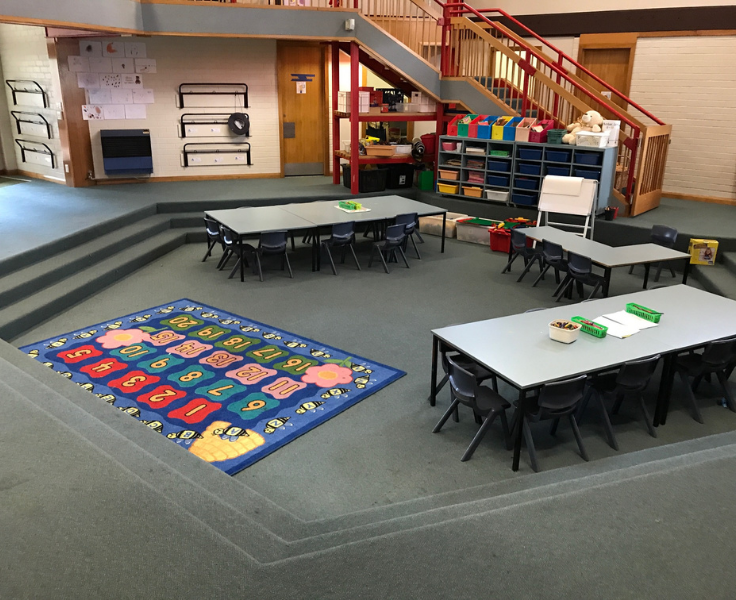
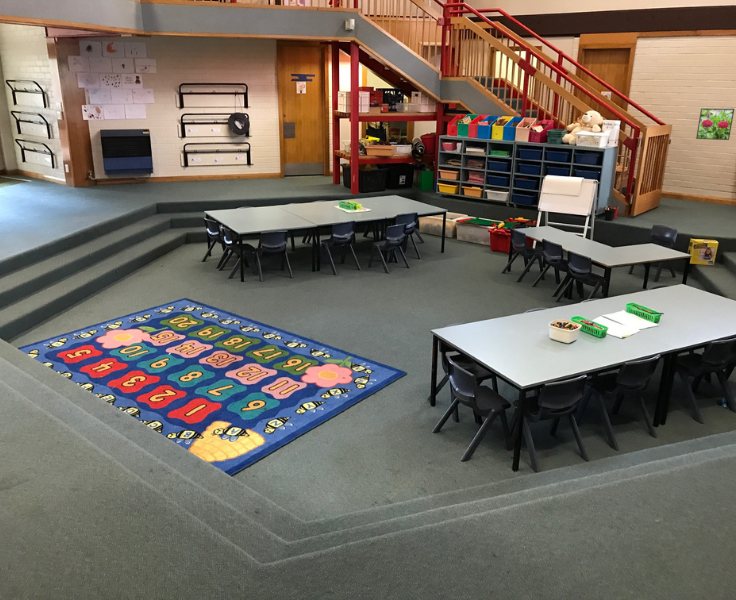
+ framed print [695,107,735,141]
